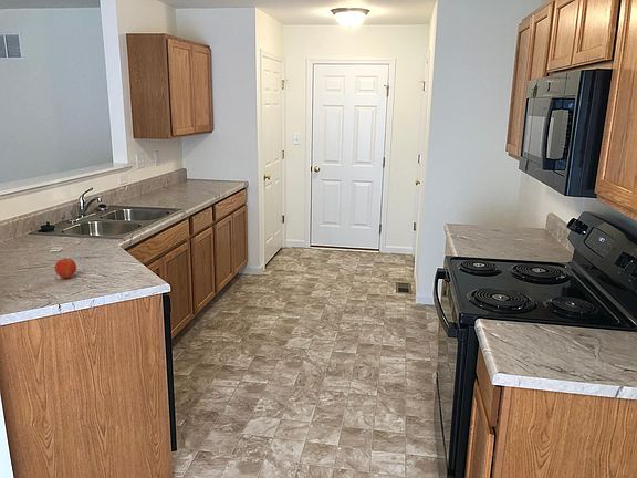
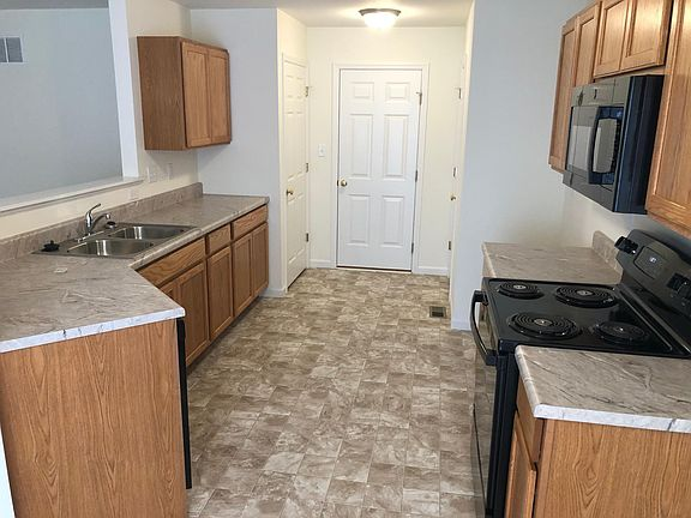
- apple [54,257,77,279]
